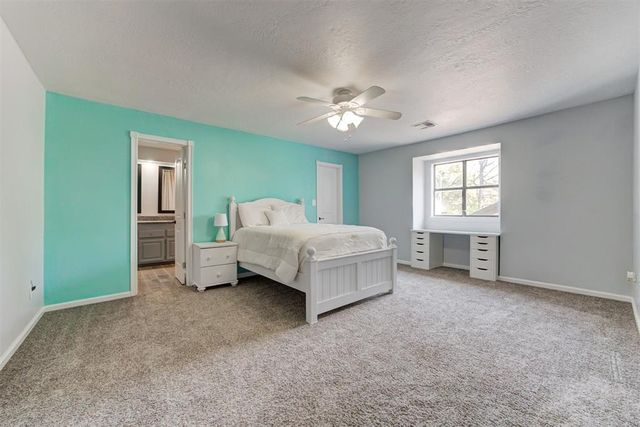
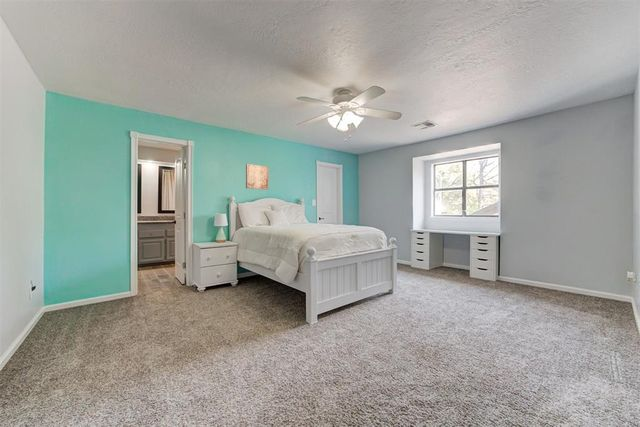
+ wall art [245,163,270,191]
